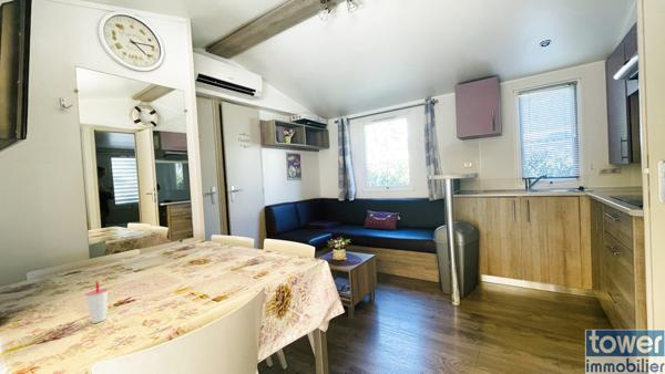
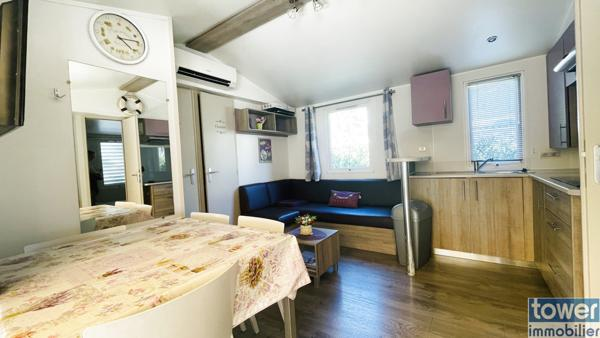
- cup [84,281,110,324]
